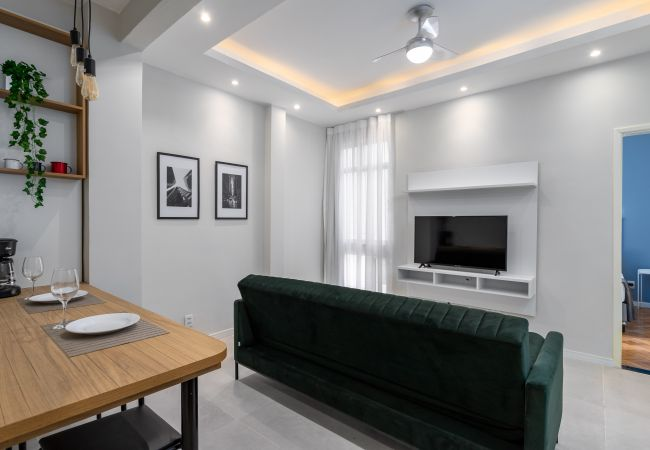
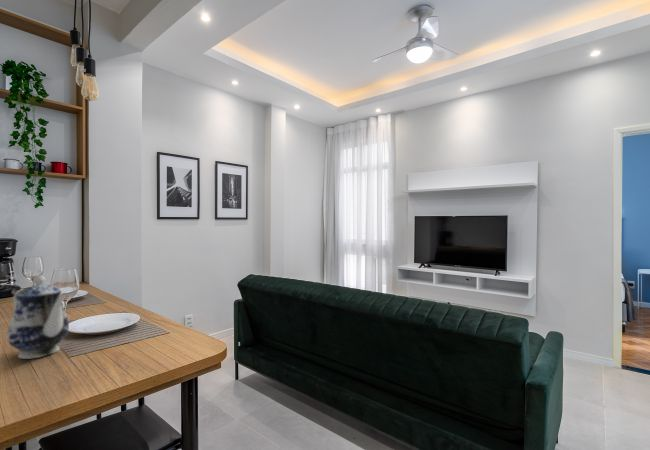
+ teapot [6,274,70,360]
